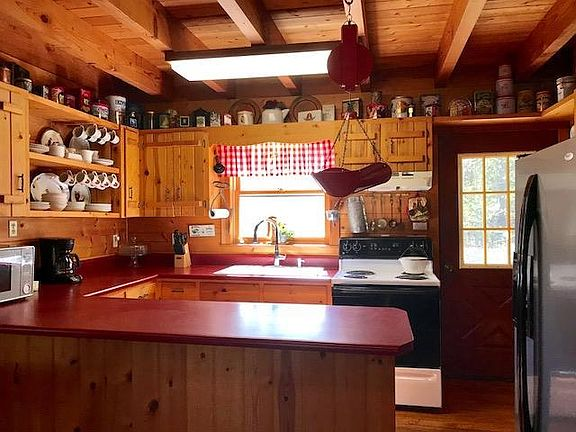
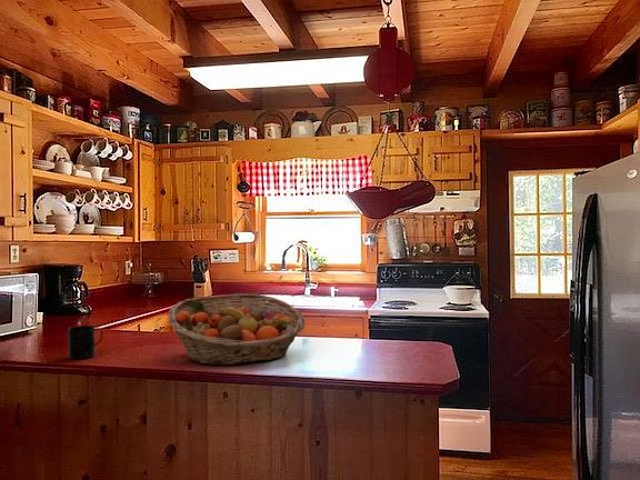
+ mug [67,324,104,360]
+ fruit basket [168,292,306,367]
